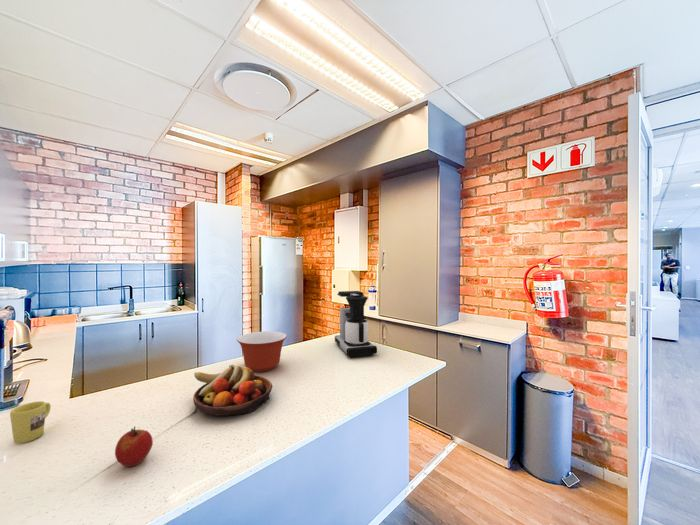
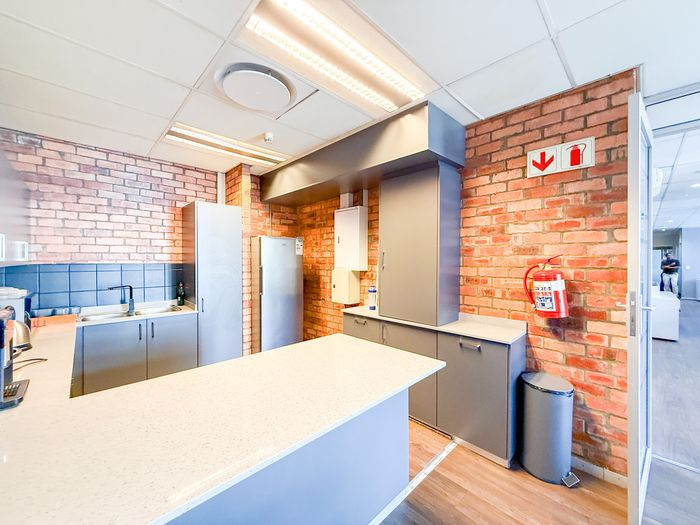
- mug [9,400,52,444]
- apple [114,426,154,468]
- fruit bowl [192,364,273,417]
- coffee maker [334,290,378,358]
- mixing bowl [236,330,288,373]
